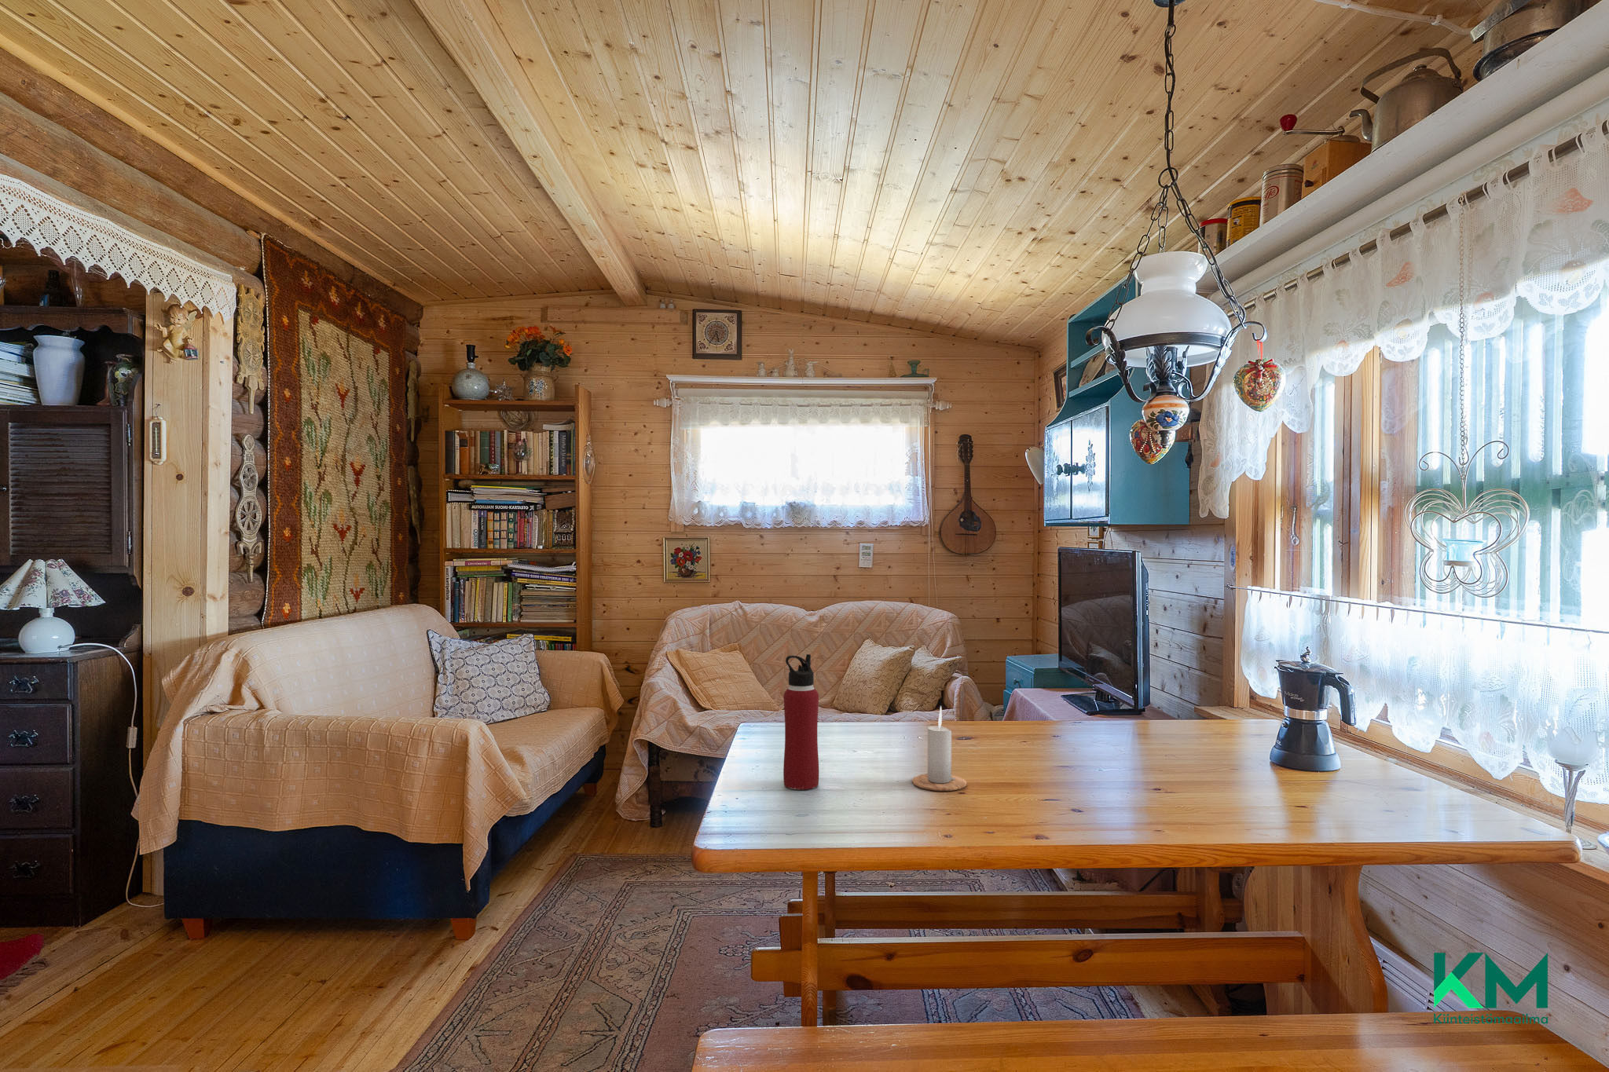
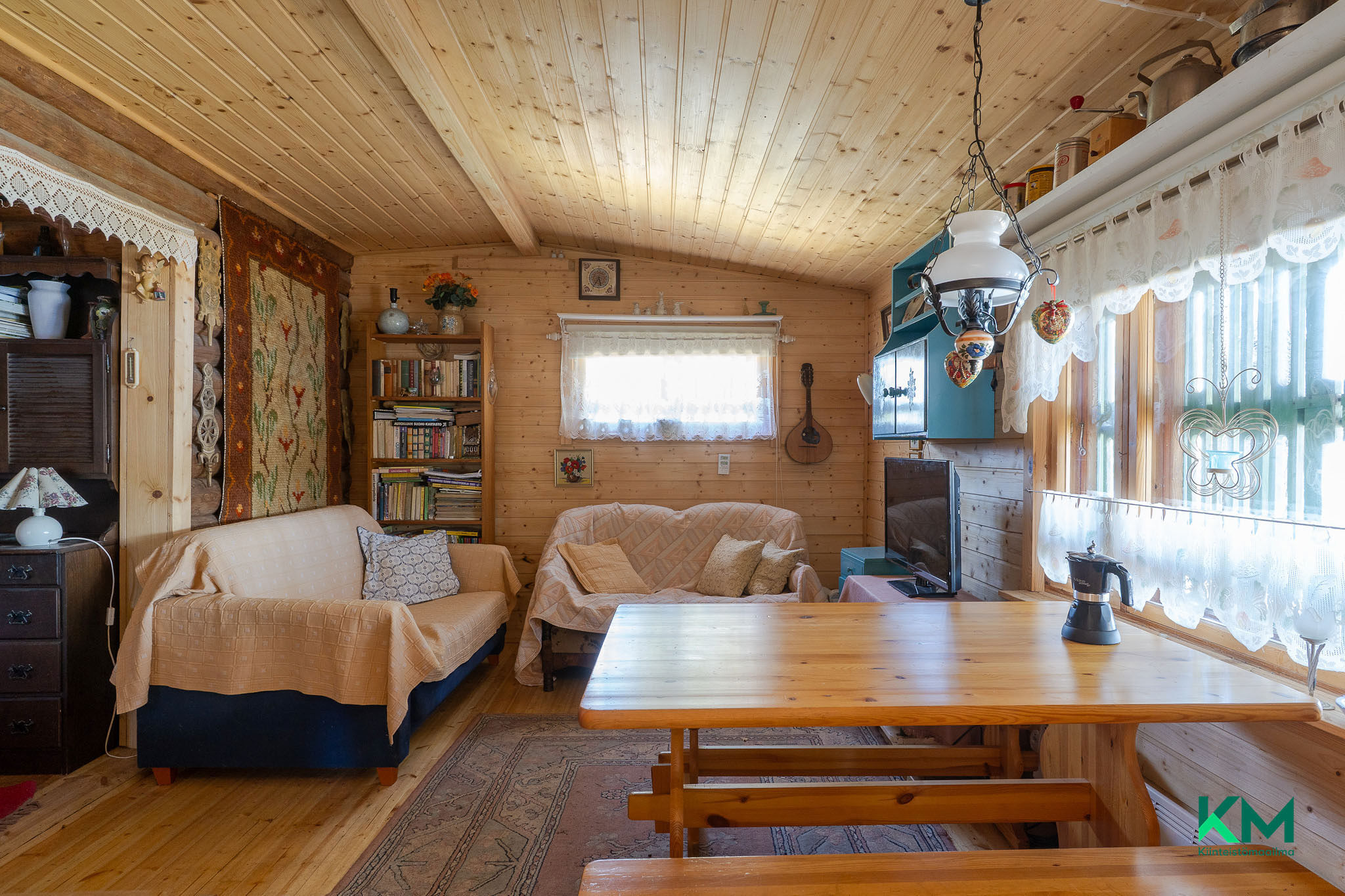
- water bottle [782,653,819,790]
- candle [912,705,967,792]
